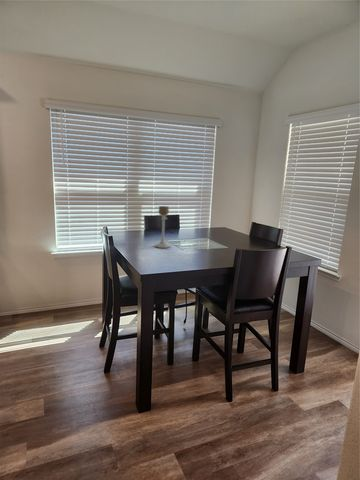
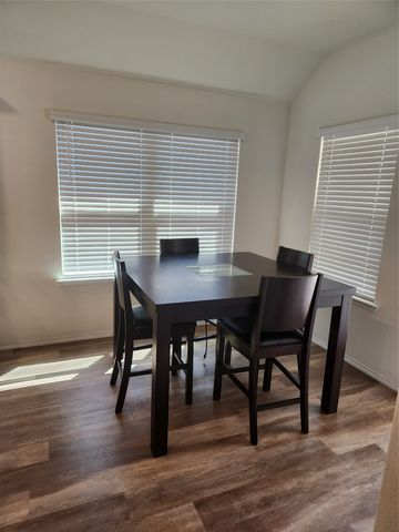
- candle holder [153,205,172,249]
